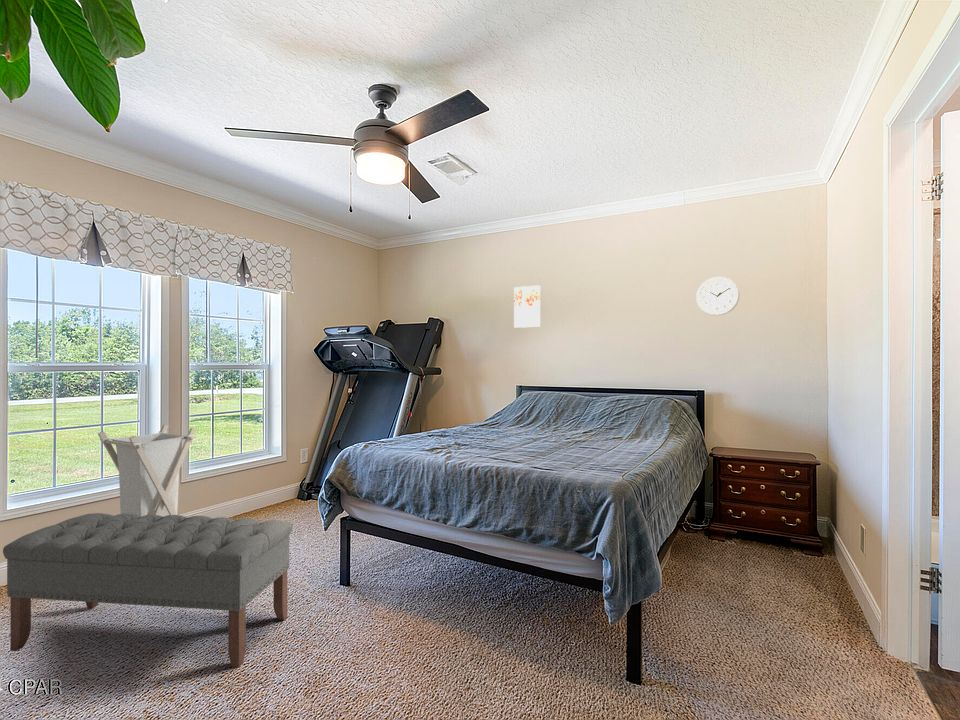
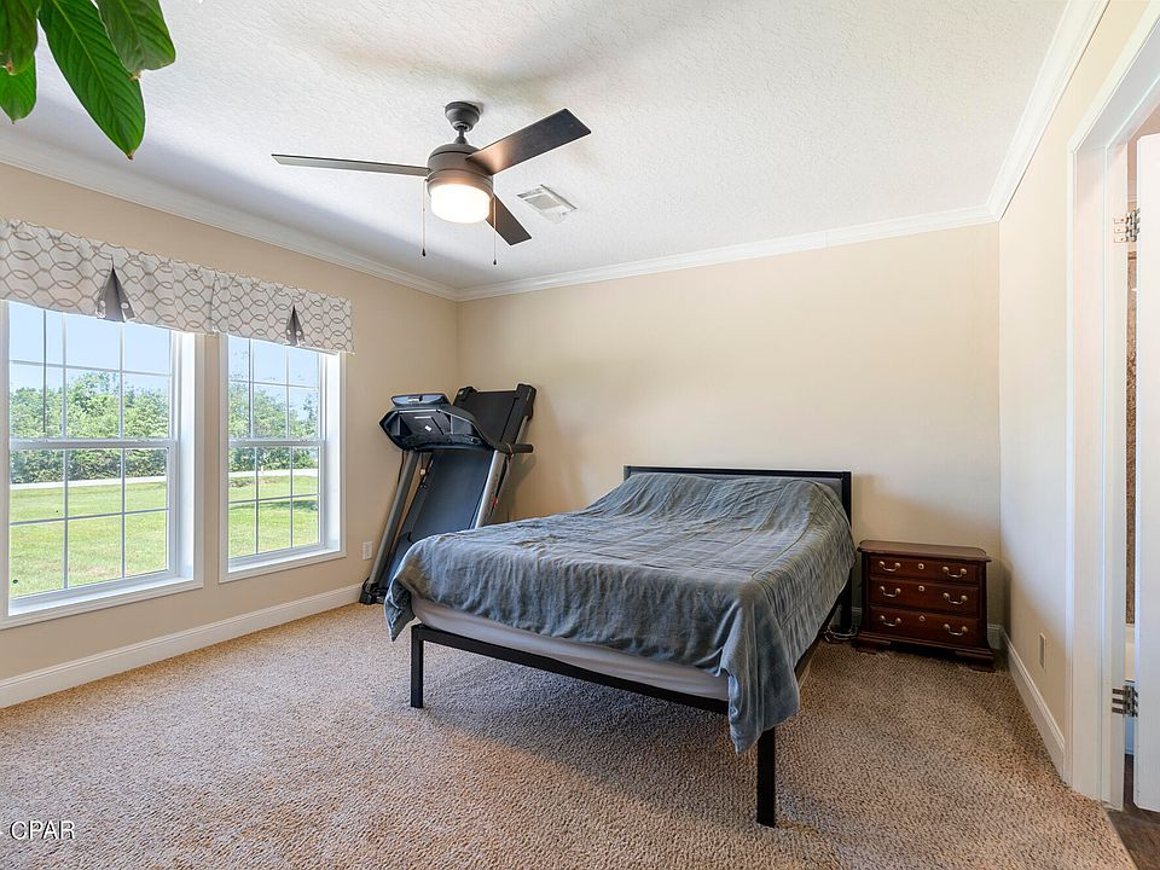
- bench [2,512,293,669]
- laundry hamper [97,424,197,517]
- wall clock [695,276,741,317]
- wall art [513,284,541,329]
